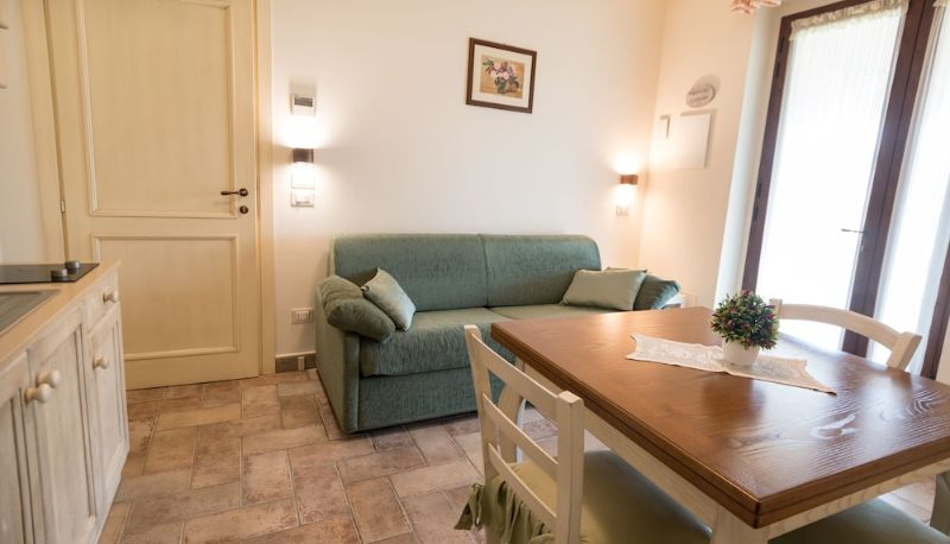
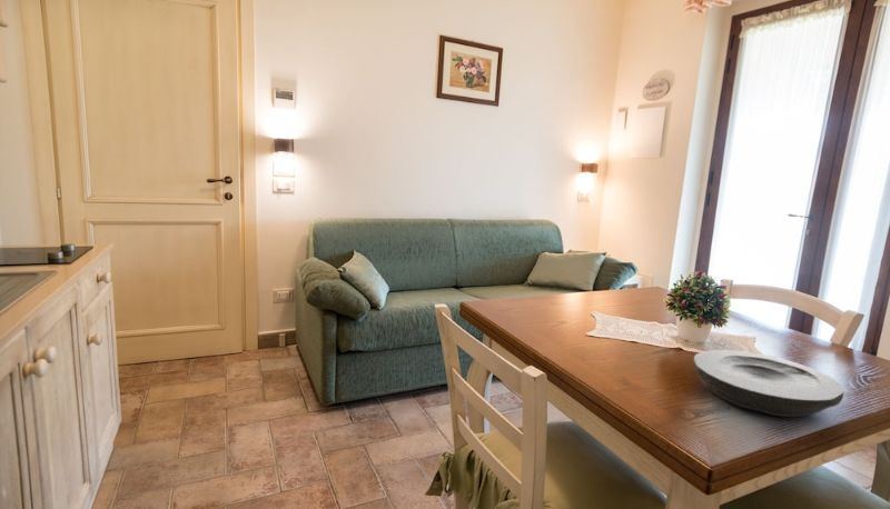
+ plate [693,349,846,418]
